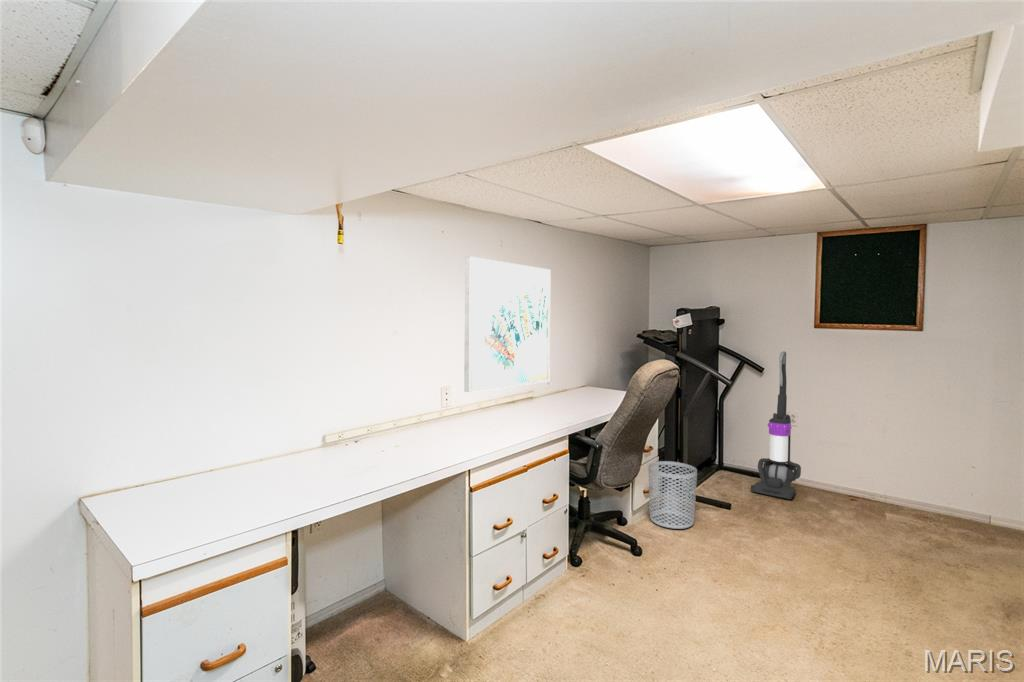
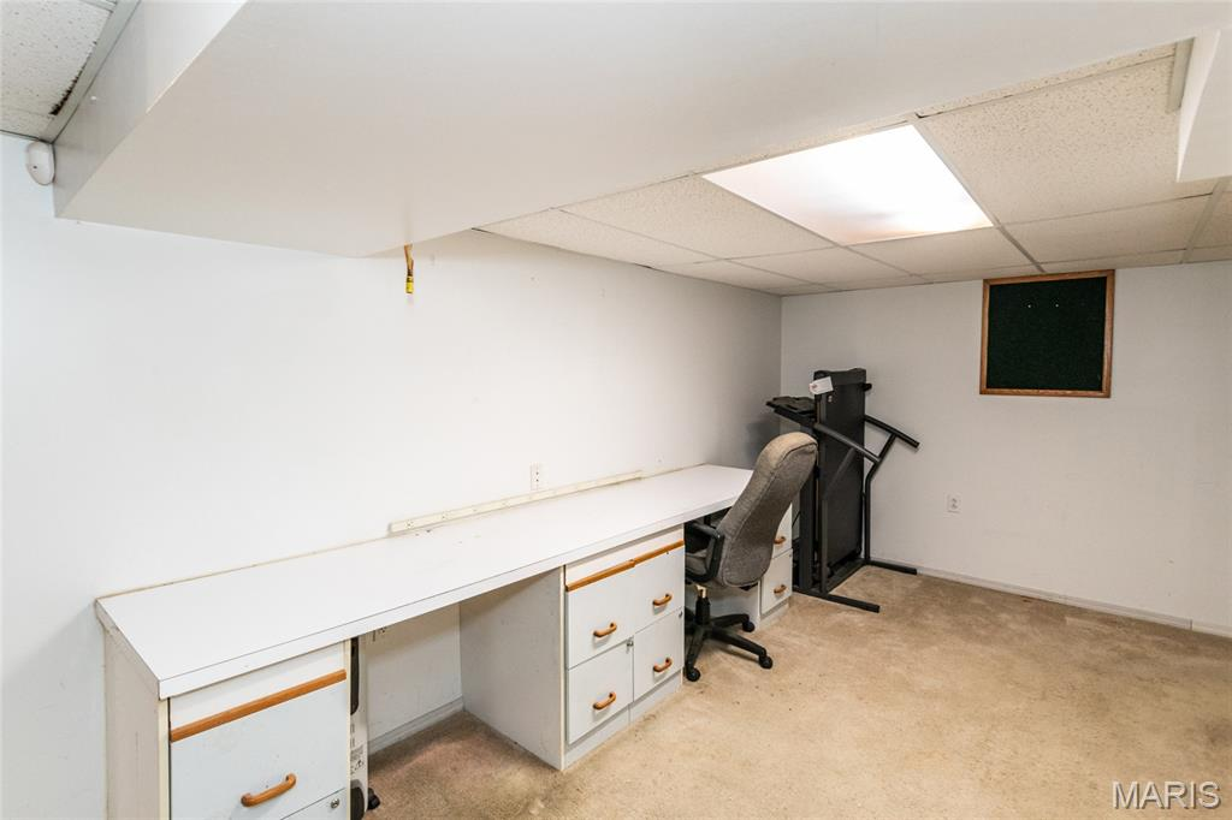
- wall art [463,256,552,393]
- waste bin [647,460,698,530]
- vacuum cleaner [750,351,802,500]
